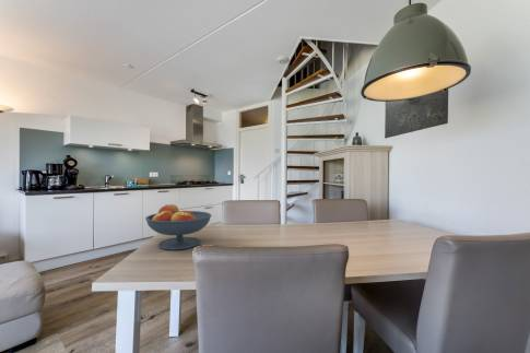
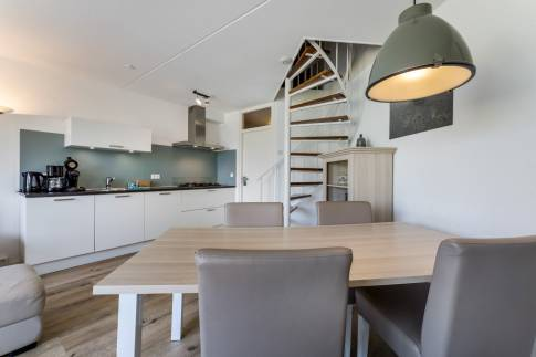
- fruit bowl [144,203,212,251]
